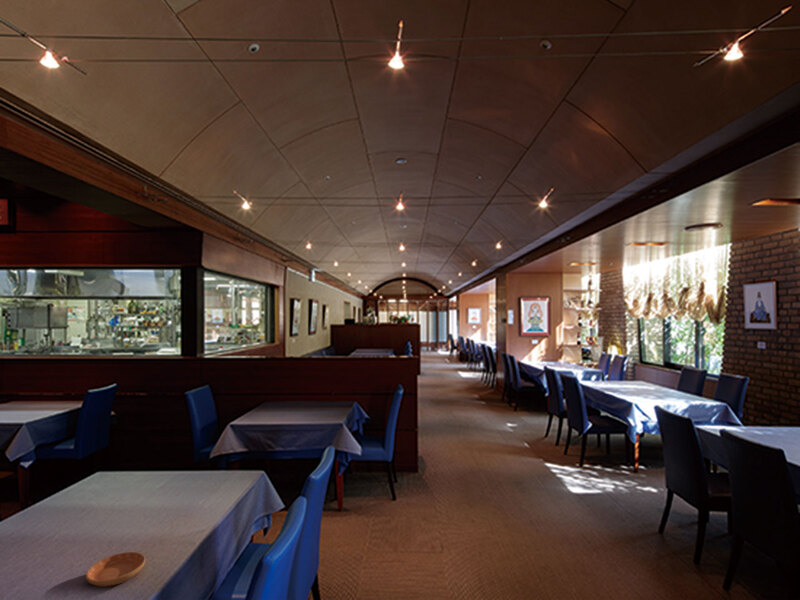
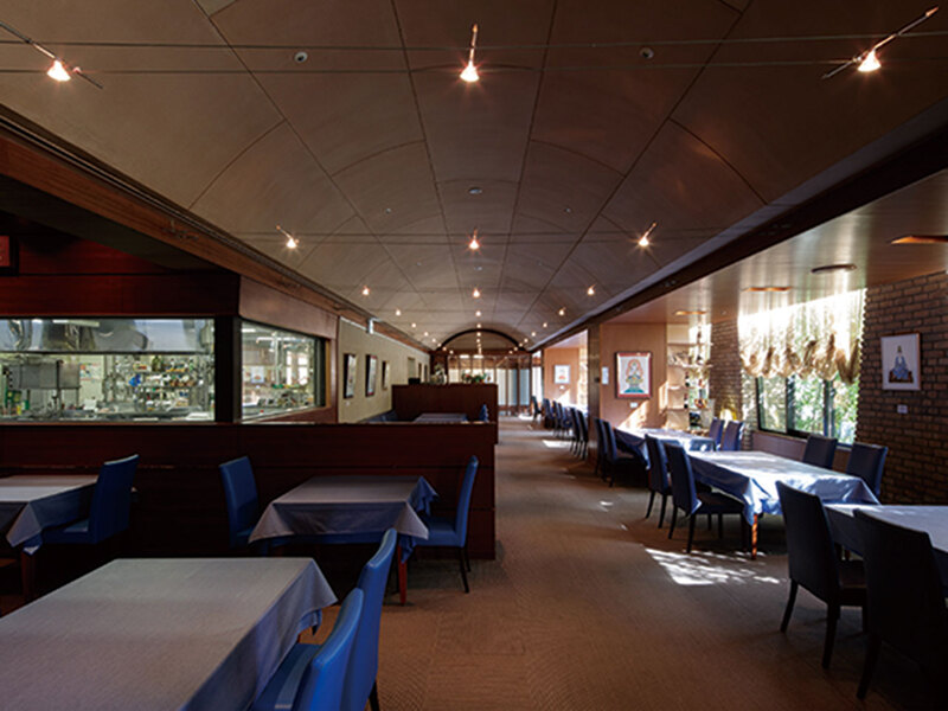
- saucer [85,551,146,588]
